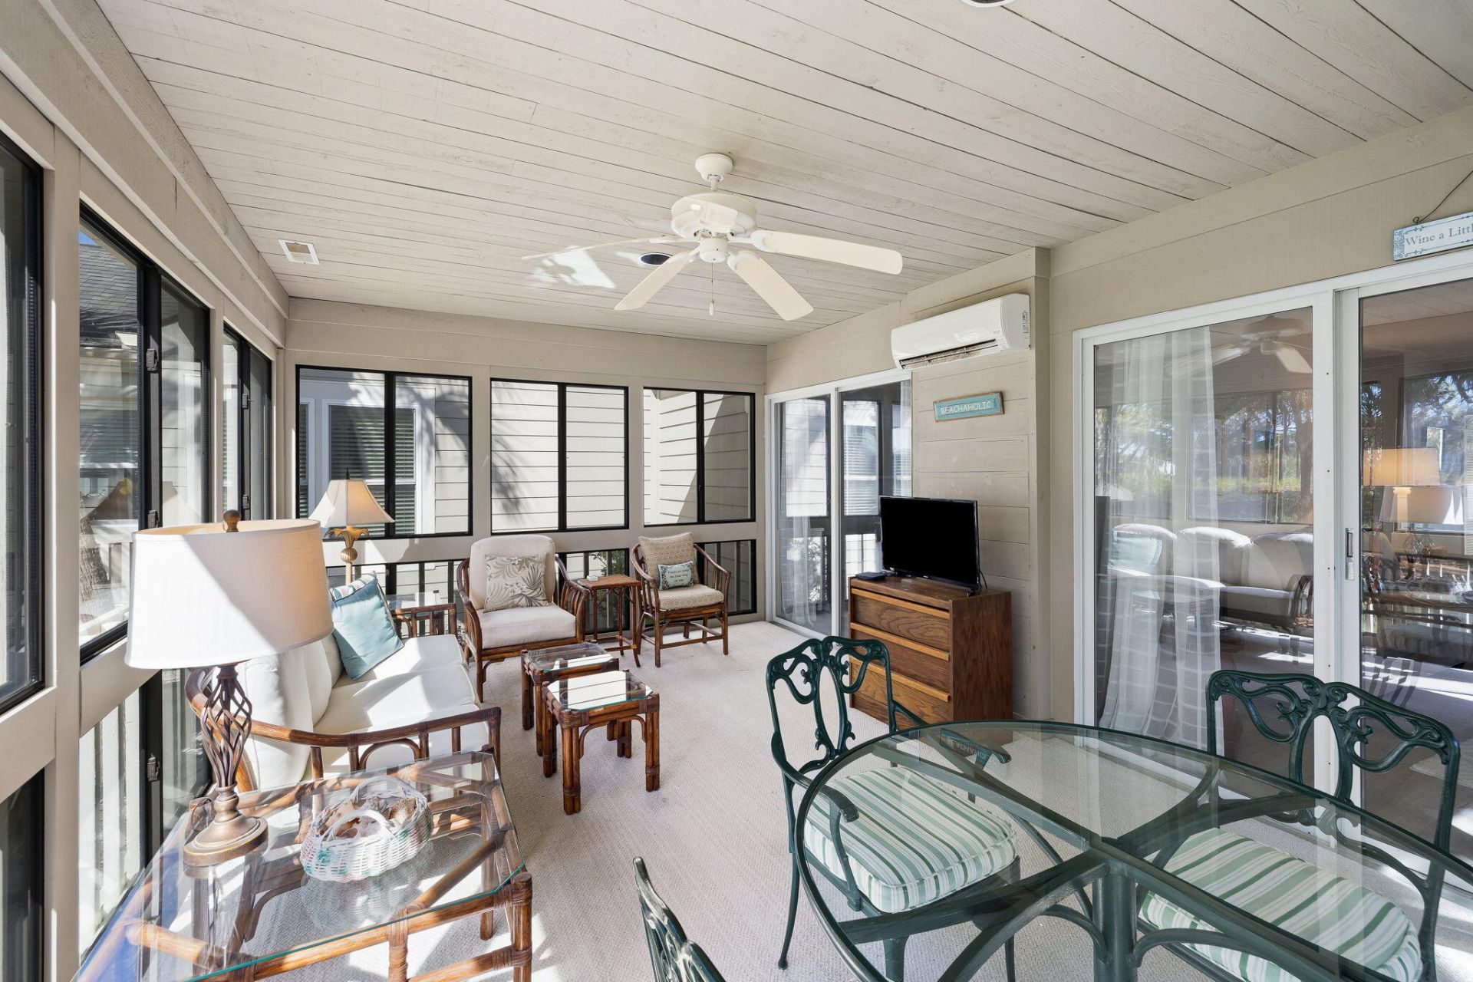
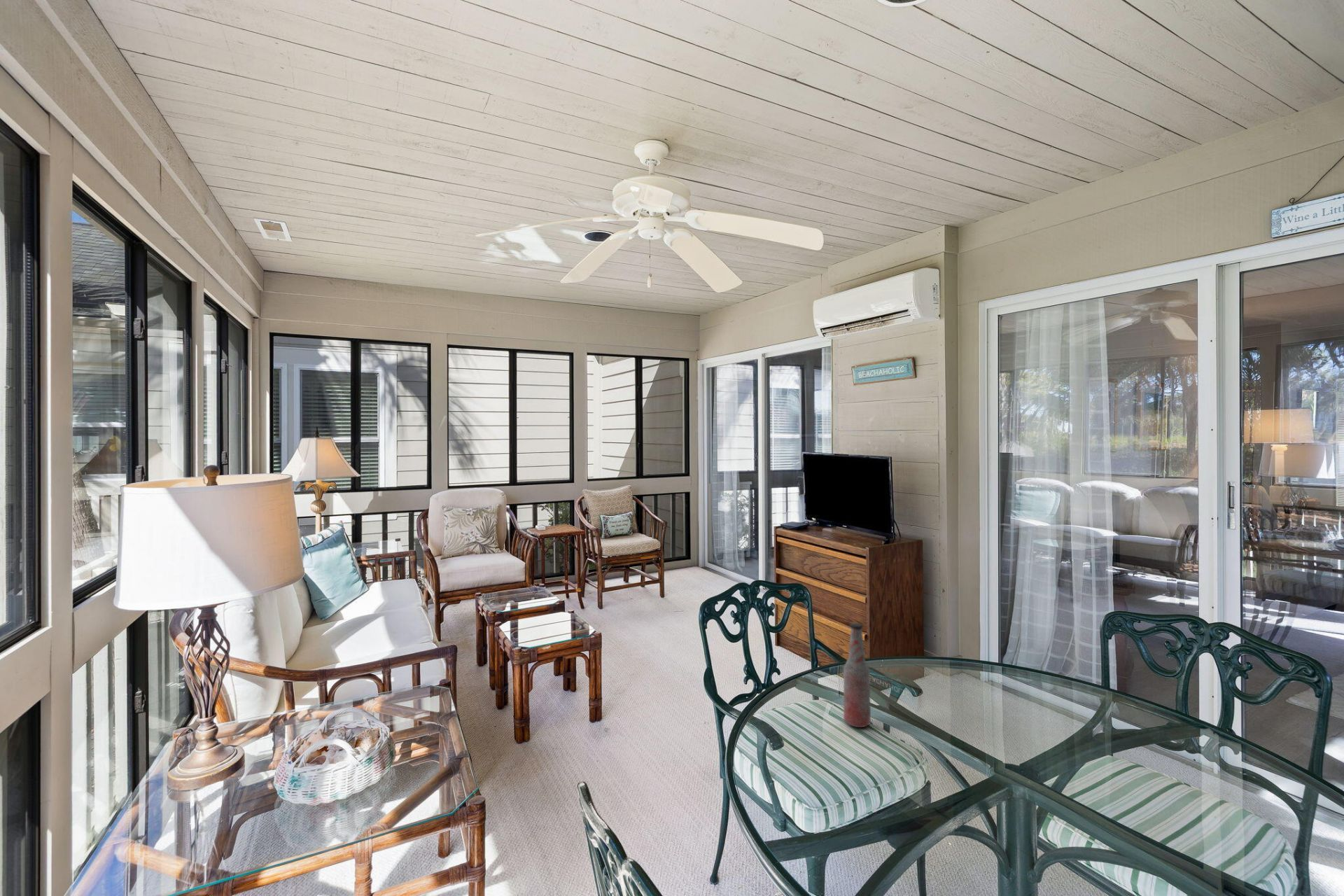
+ bottle [843,622,872,728]
